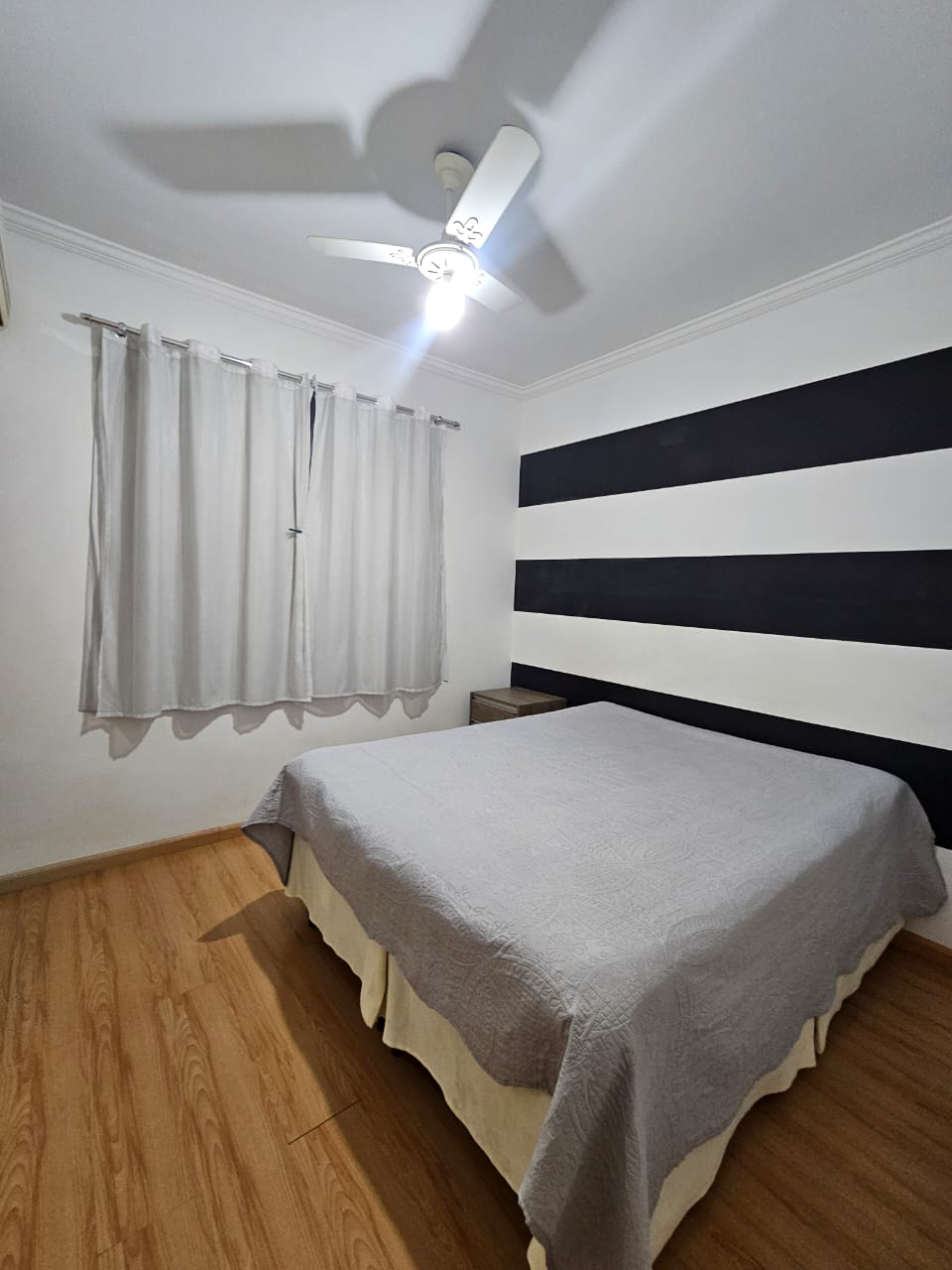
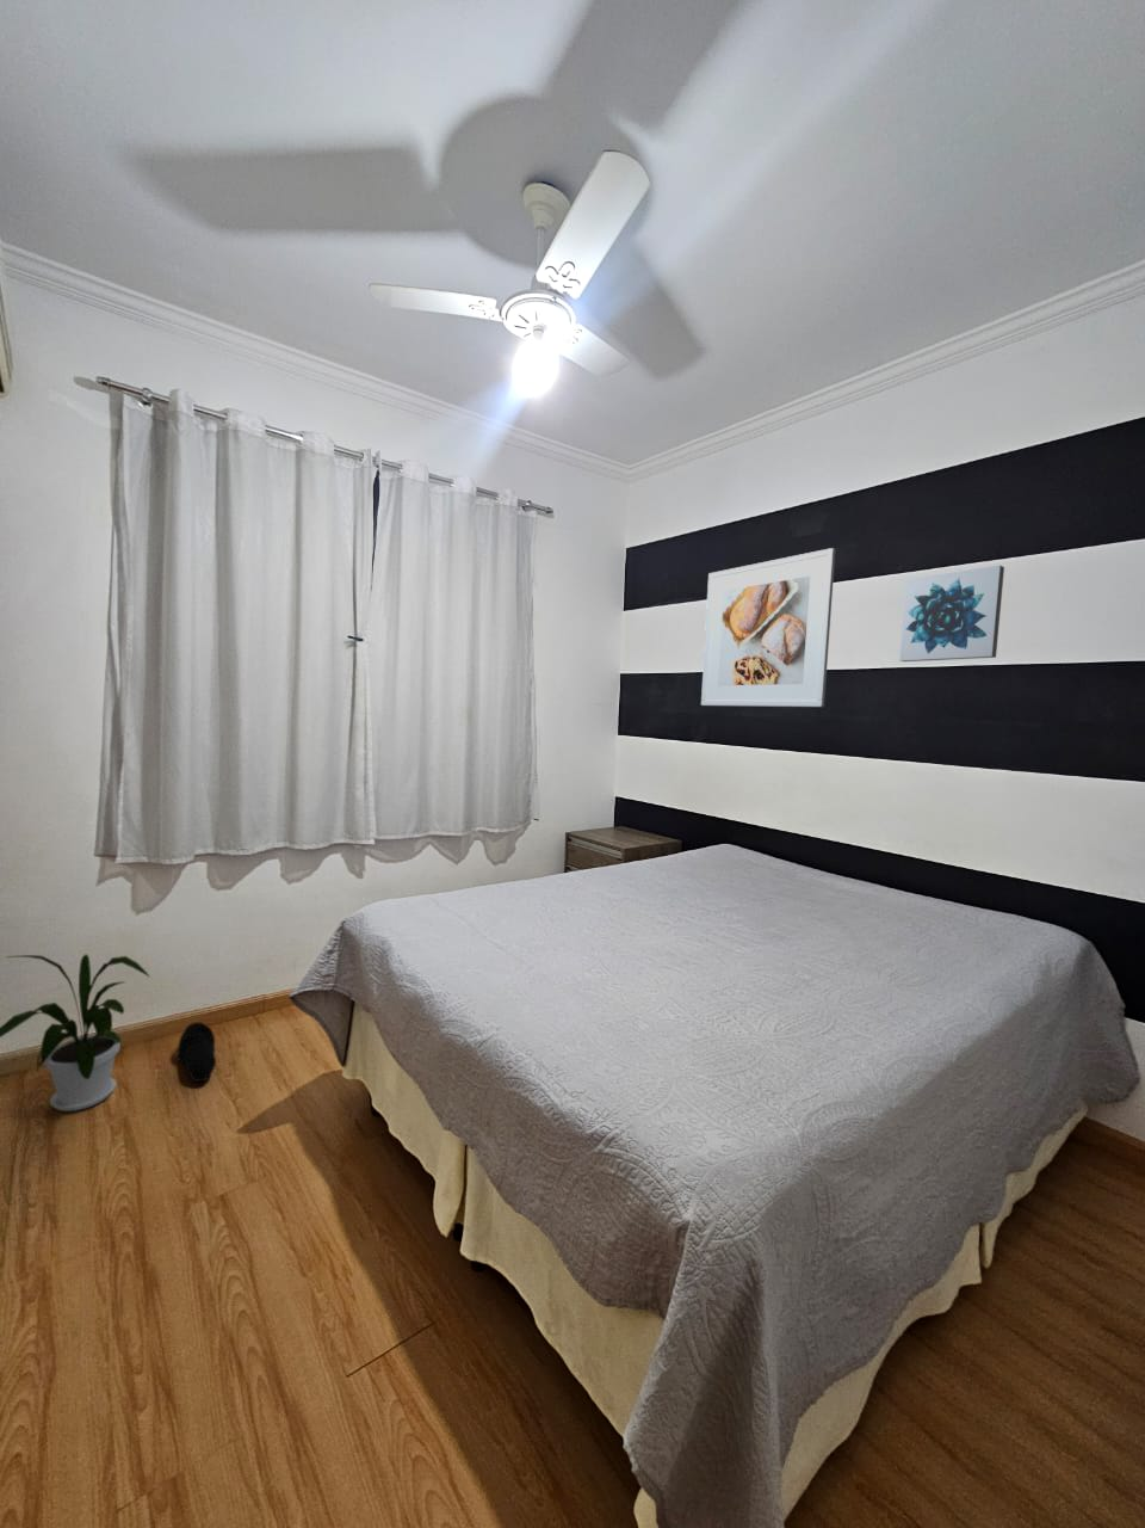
+ shoe [177,1020,216,1083]
+ wall art [898,563,1005,663]
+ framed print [700,546,836,707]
+ house plant [0,953,152,1113]
